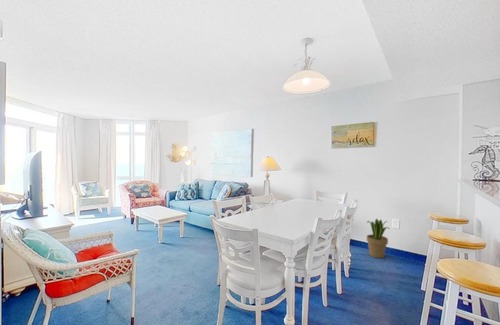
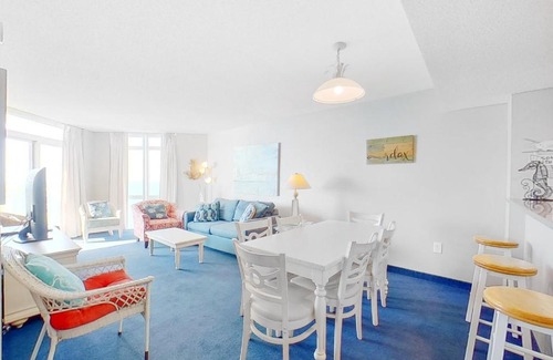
- potted plant [366,217,390,259]
